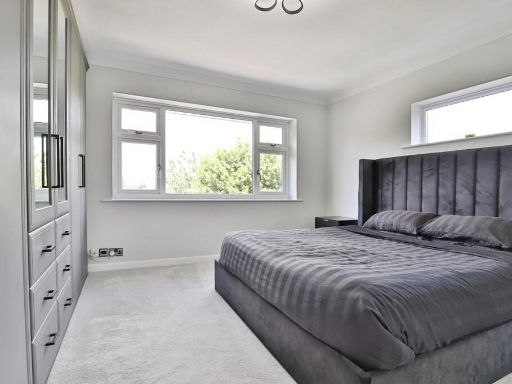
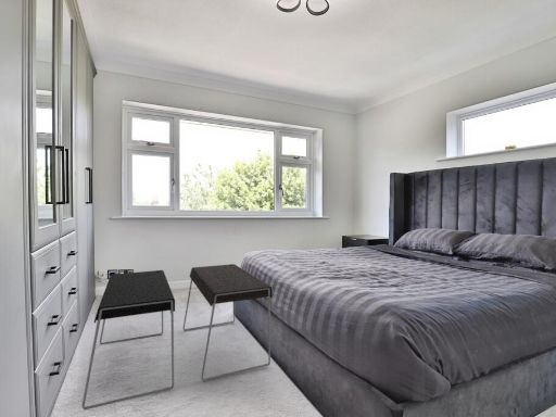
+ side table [81,263,273,410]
